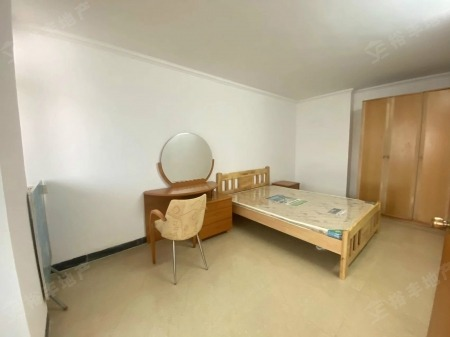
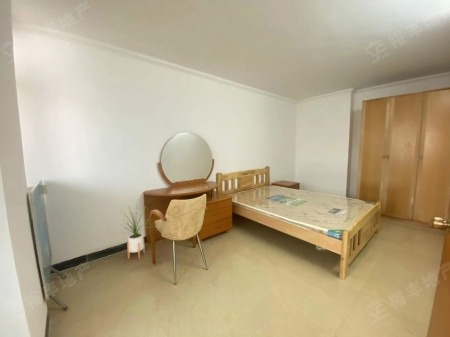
+ house plant [119,202,149,260]
